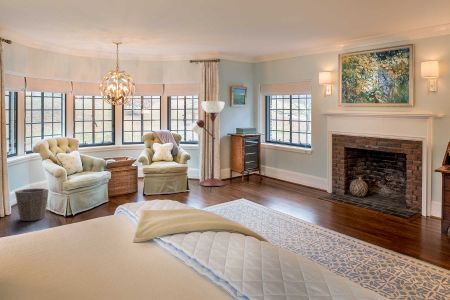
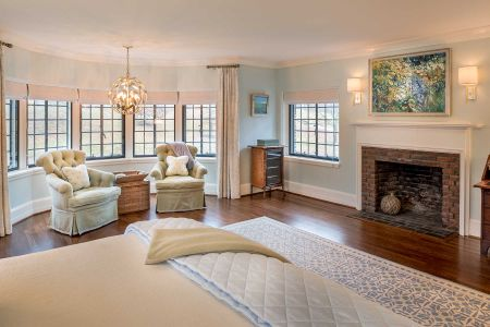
- waste bin [14,187,50,222]
- floor lamp [189,100,227,187]
